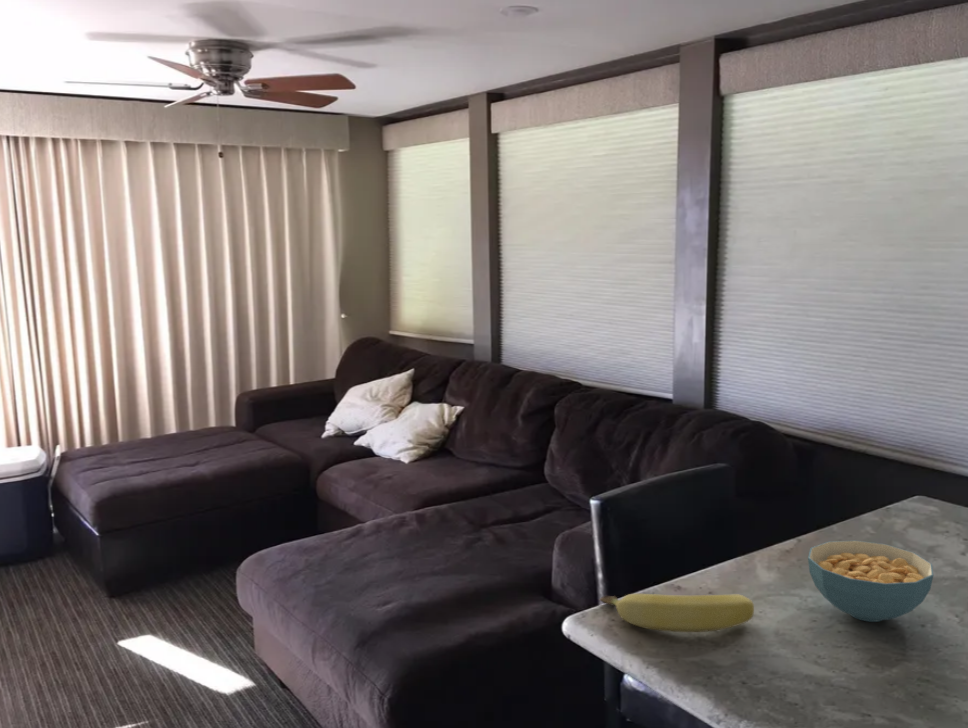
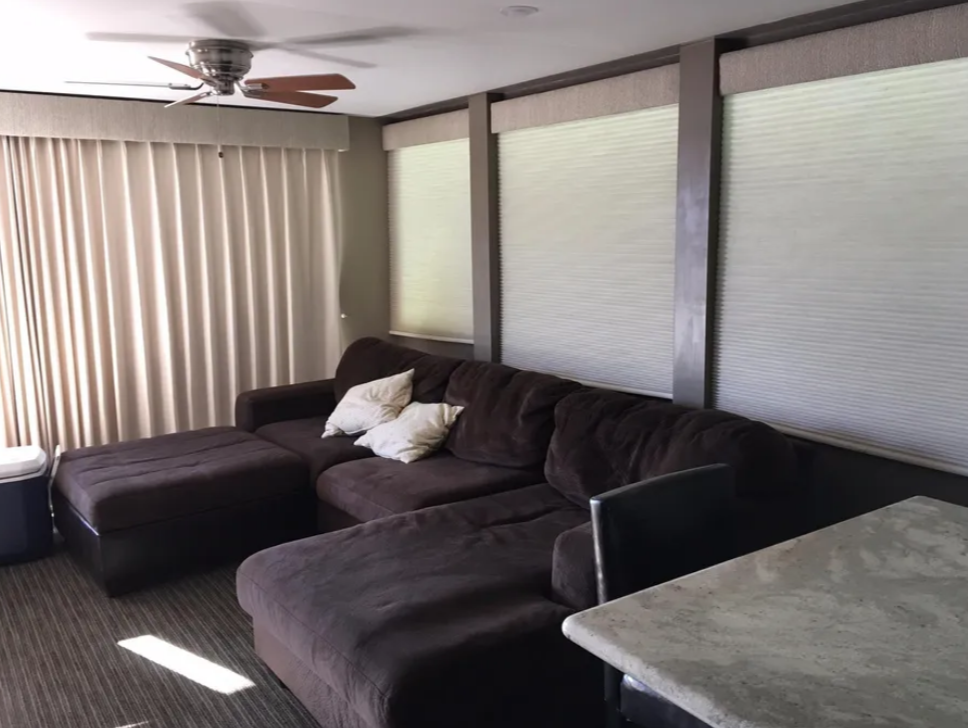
- banana [598,593,755,633]
- cereal bowl [807,540,934,623]
